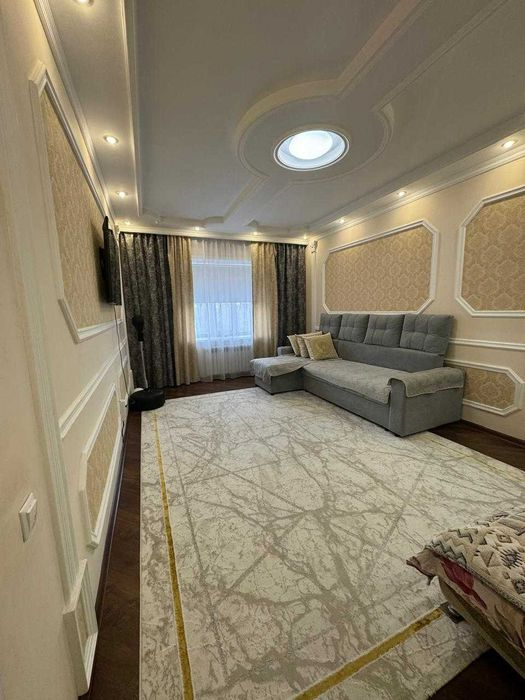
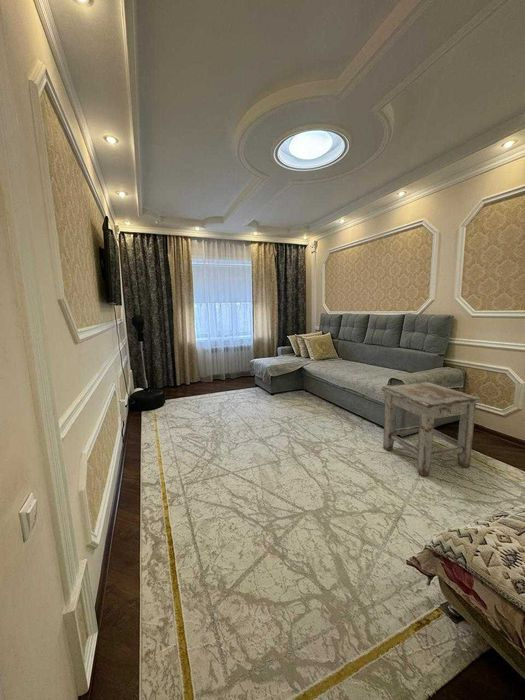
+ stool [380,381,483,477]
